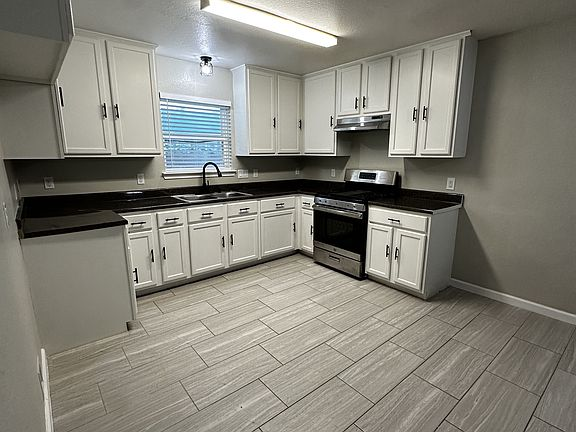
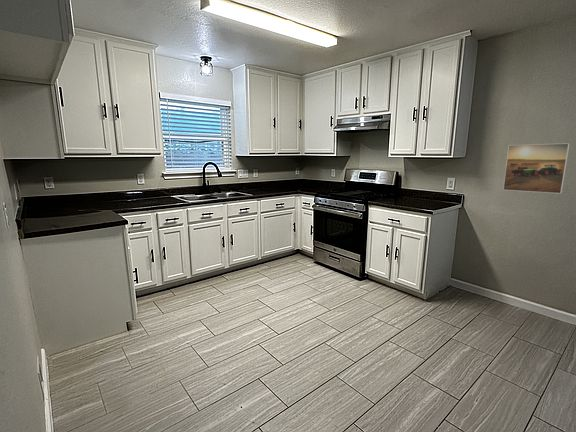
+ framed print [502,142,571,195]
